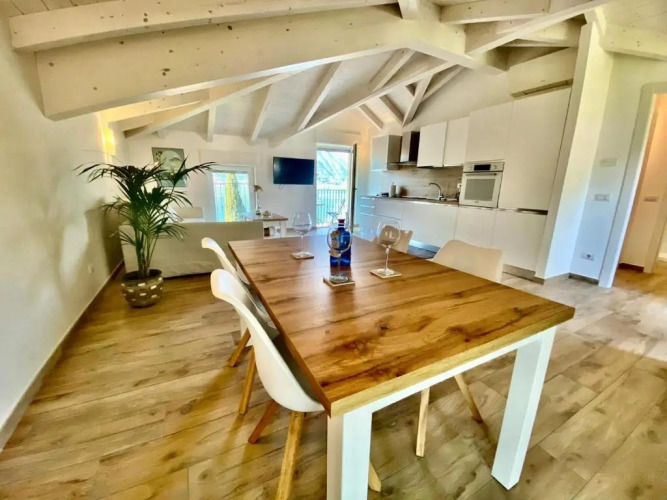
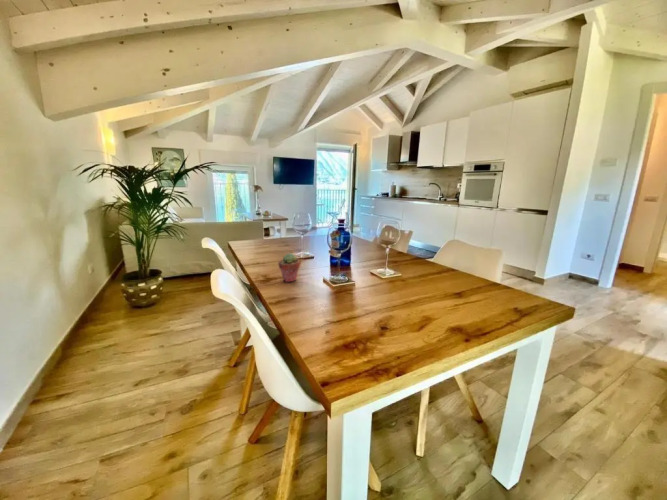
+ potted succulent [277,252,301,283]
